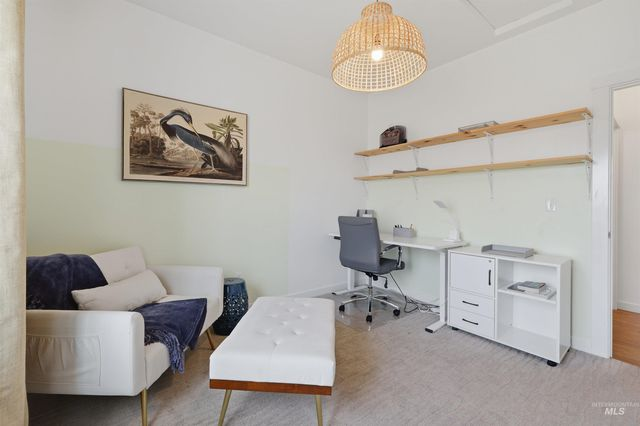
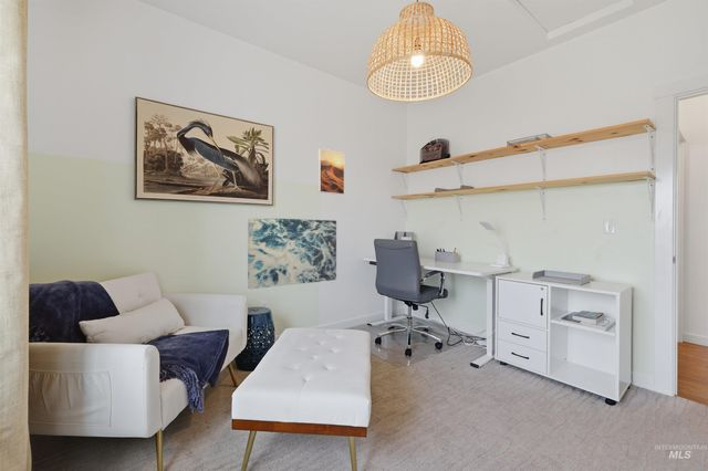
+ wall art [247,217,337,290]
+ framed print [317,147,345,196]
